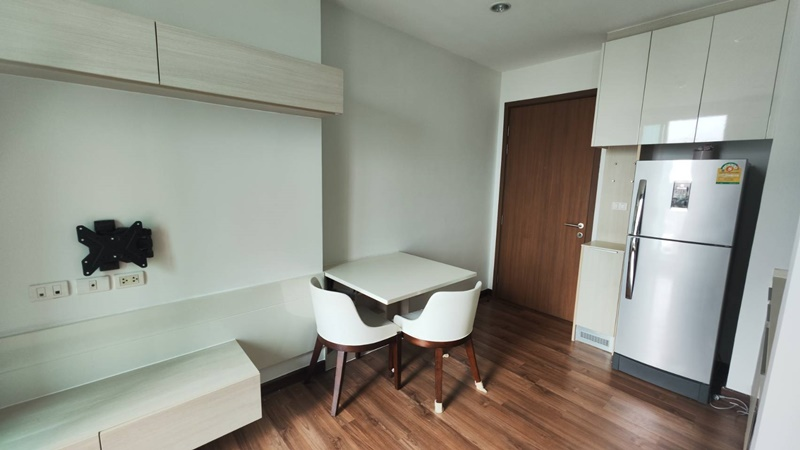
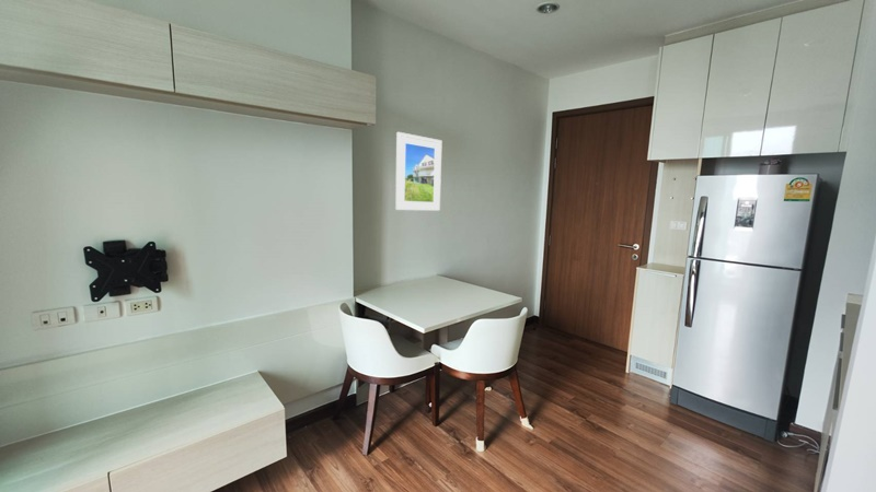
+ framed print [394,131,442,212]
